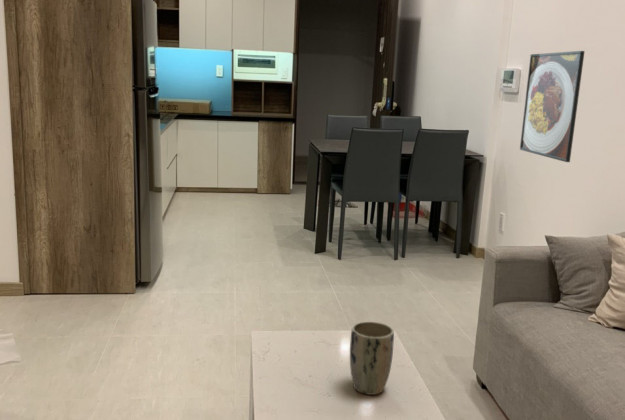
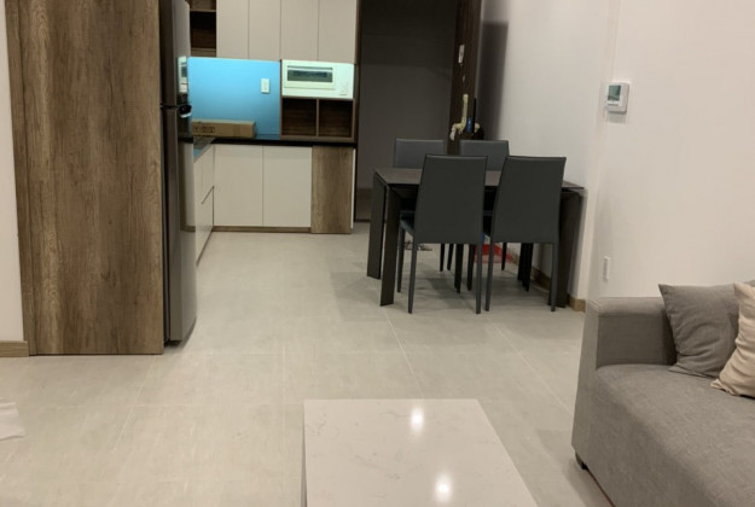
- plant pot [349,321,395,396]
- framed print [519,50,586,163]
